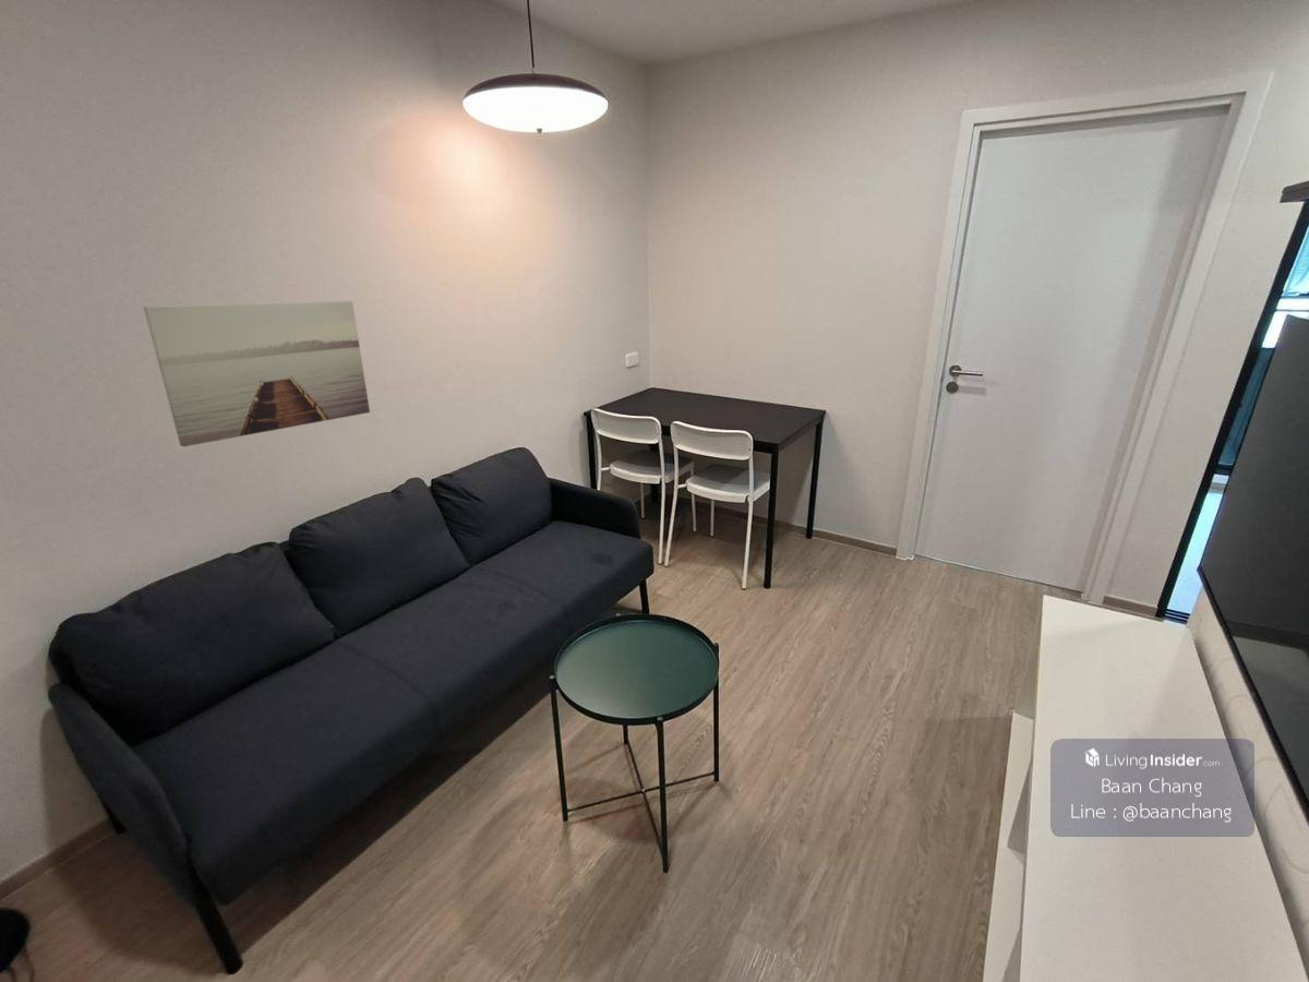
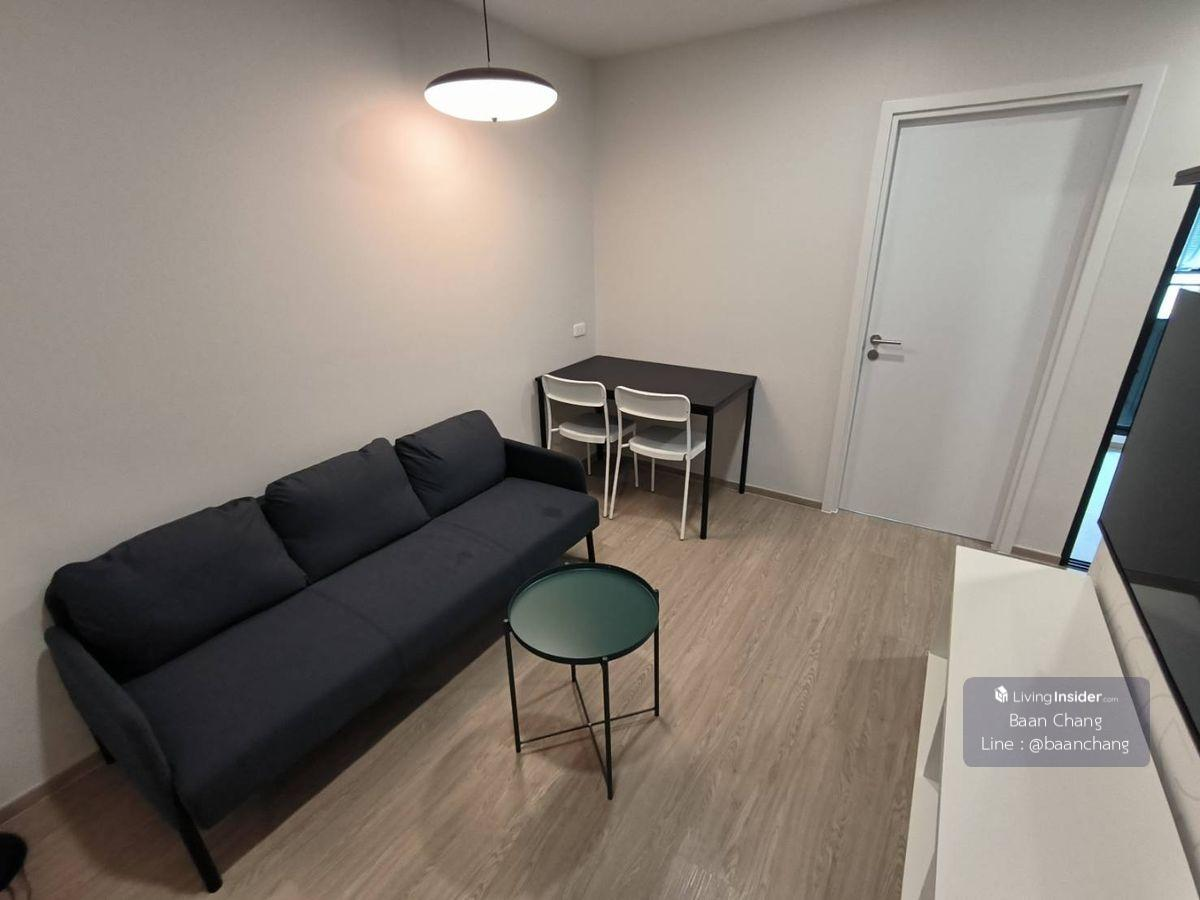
- wall art [142,300,371,447]
